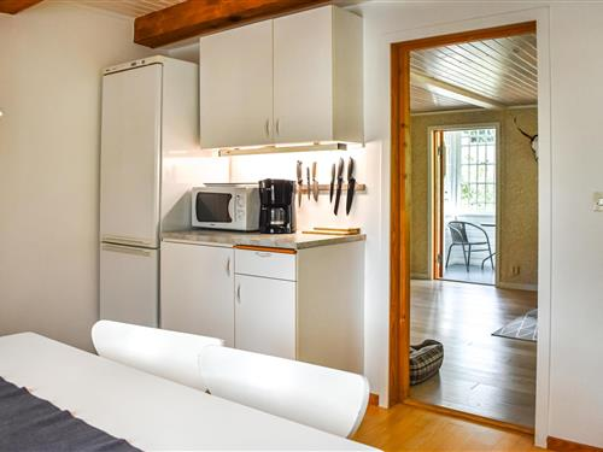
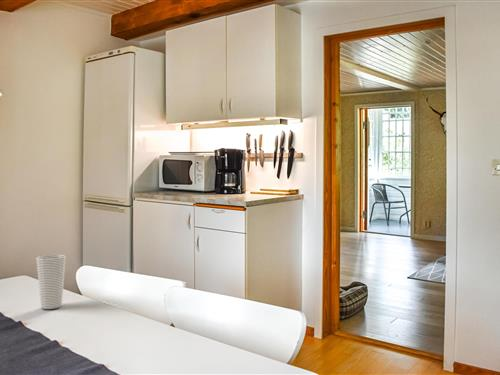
+ cup [35,253,67,310]
